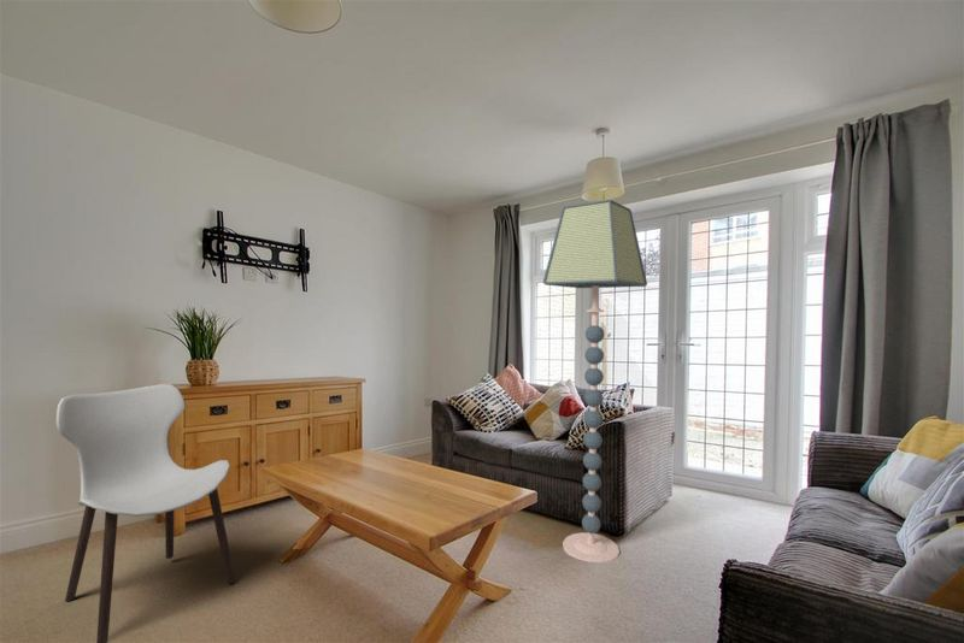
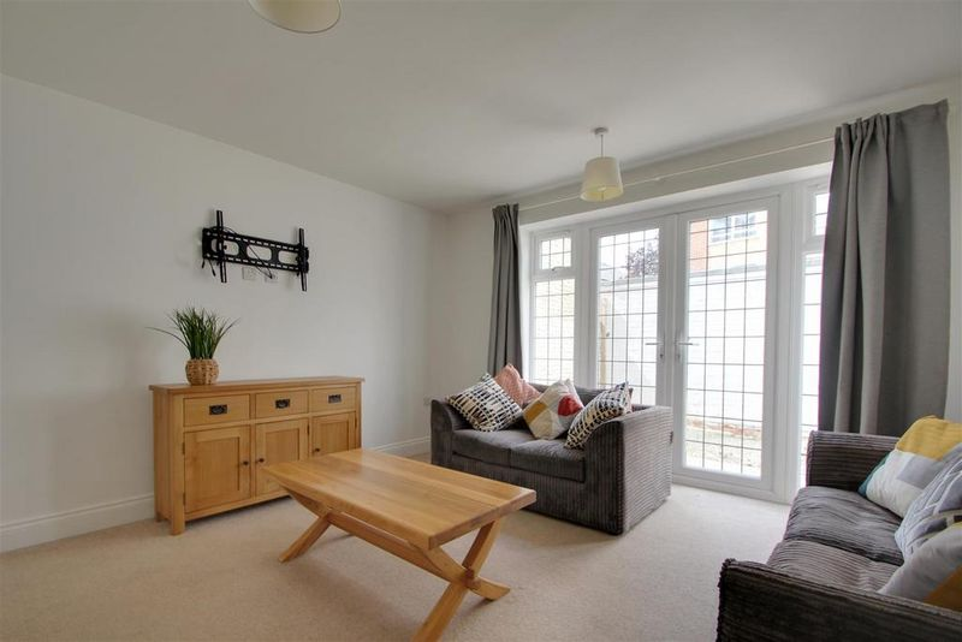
- floor lamp [542,199,648,564]
- chair [55,383,236,643]
